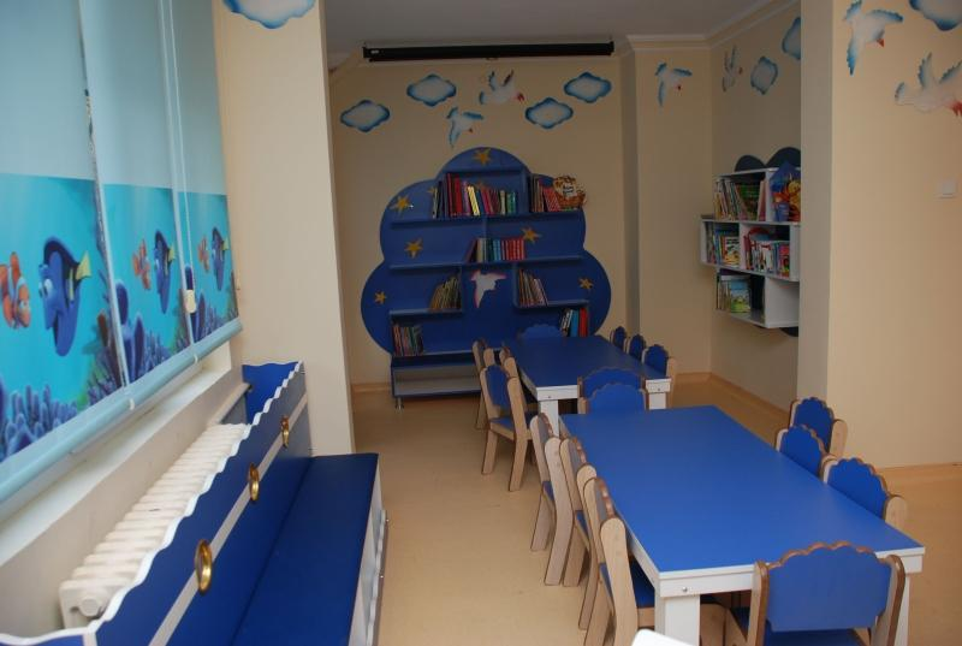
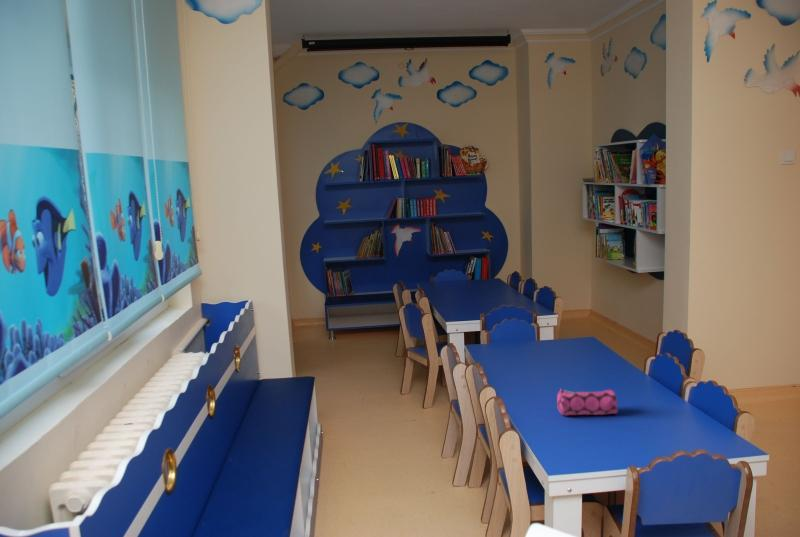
+ pencil case [556,388,619,416]
